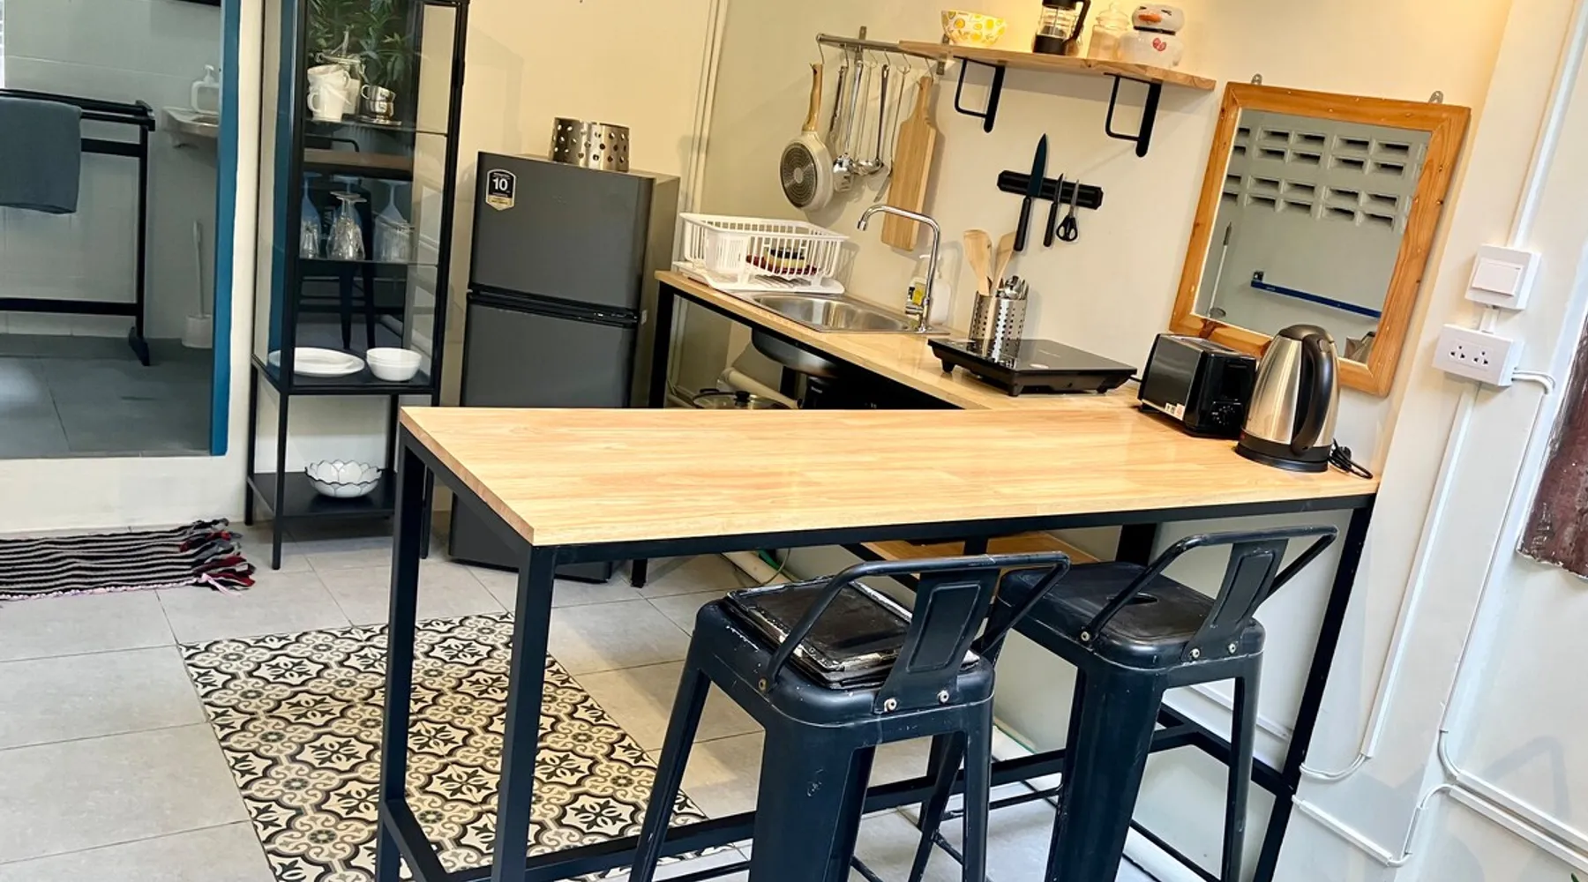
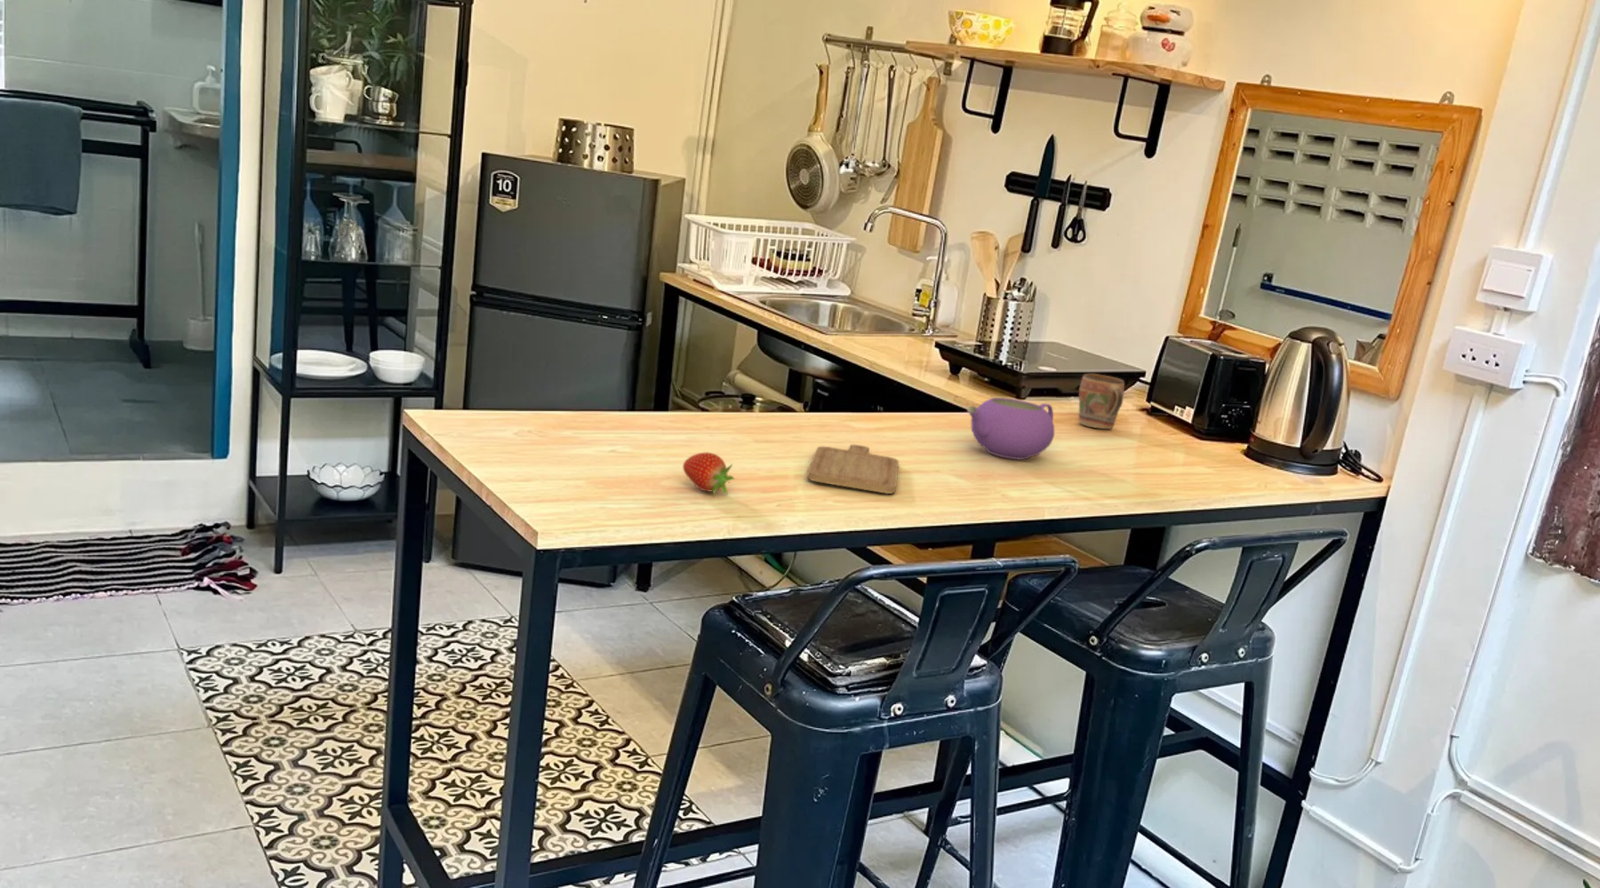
+ mug [1077,373,1125,430]
+ fruit [682,451,735,496]
+ teapot [966,397,1055,460]
+ chopping board [807,444,900,494]
